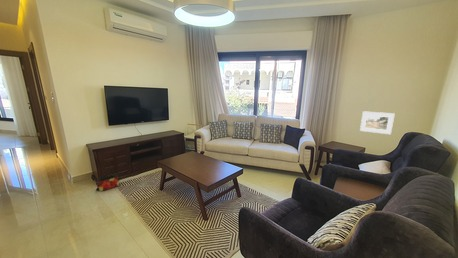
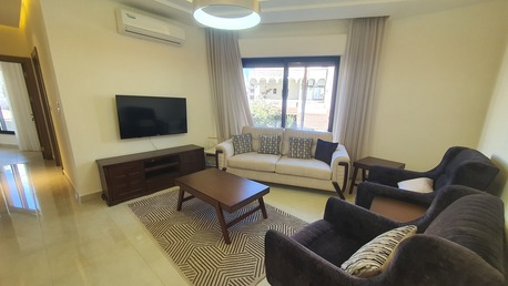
- bag [95,173,120,192]
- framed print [359,110,396,135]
